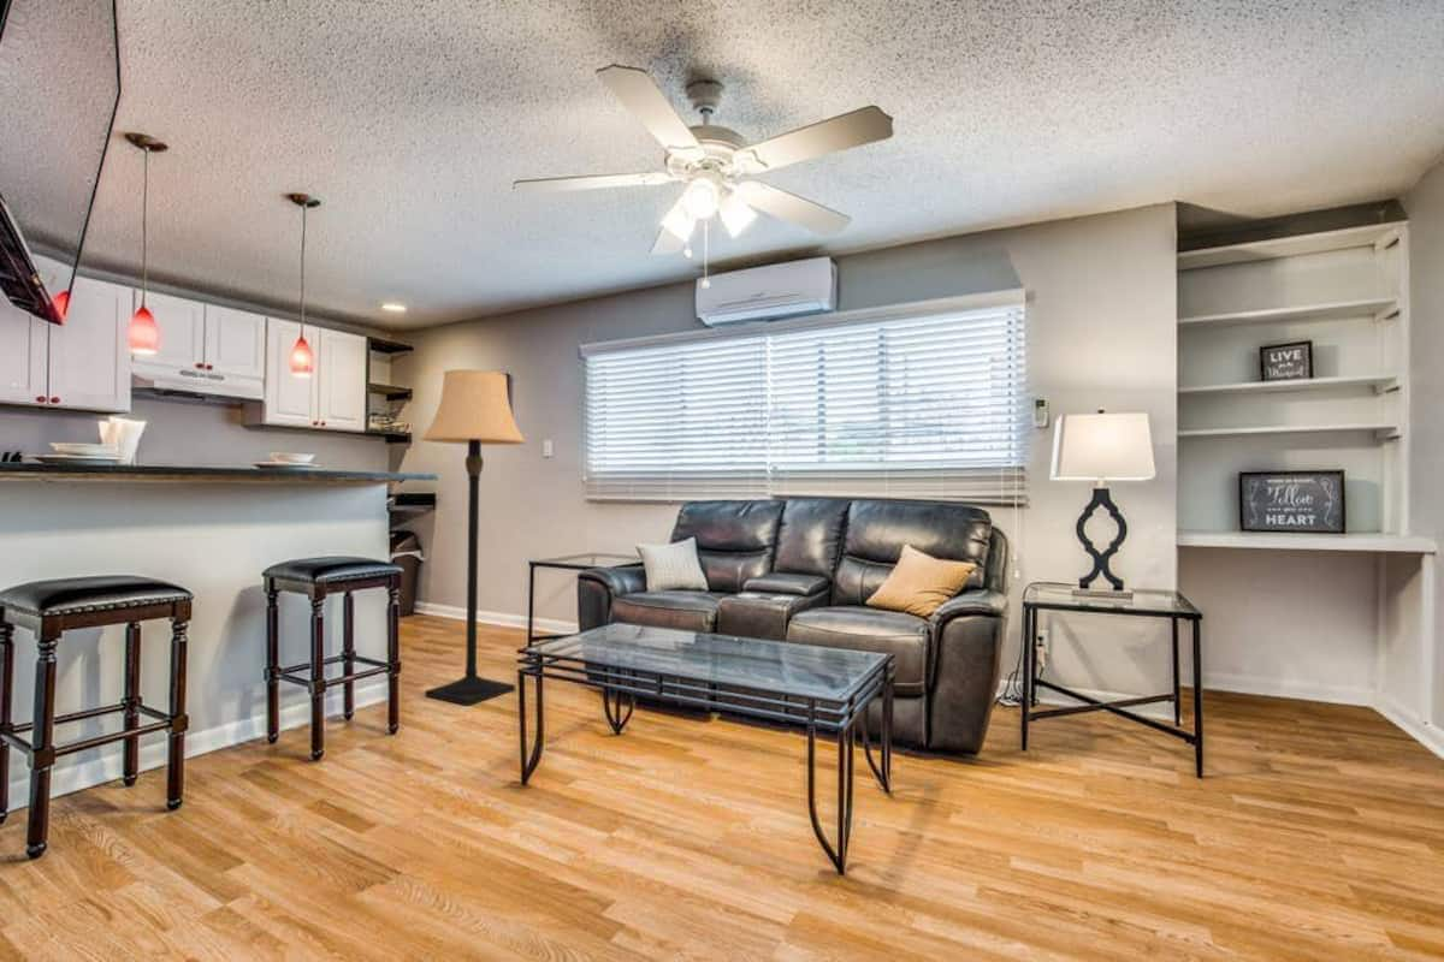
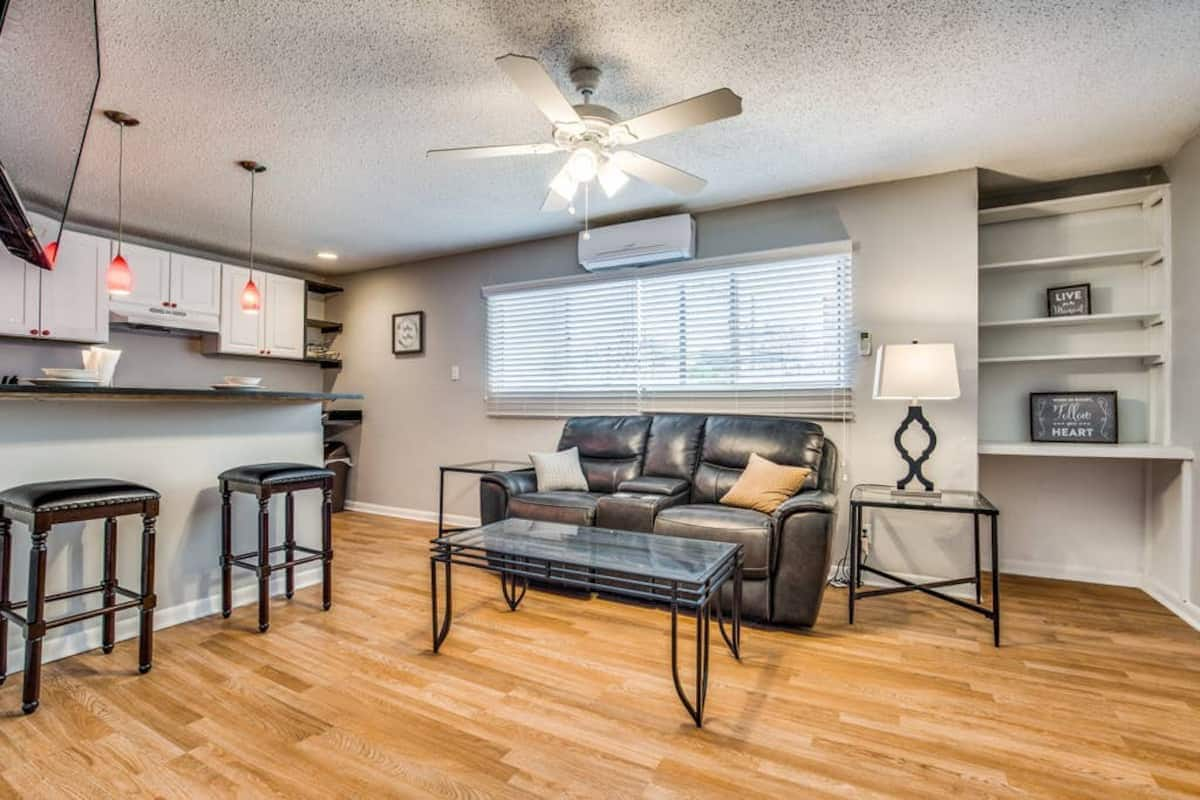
- lamp [419,368,528,707]
